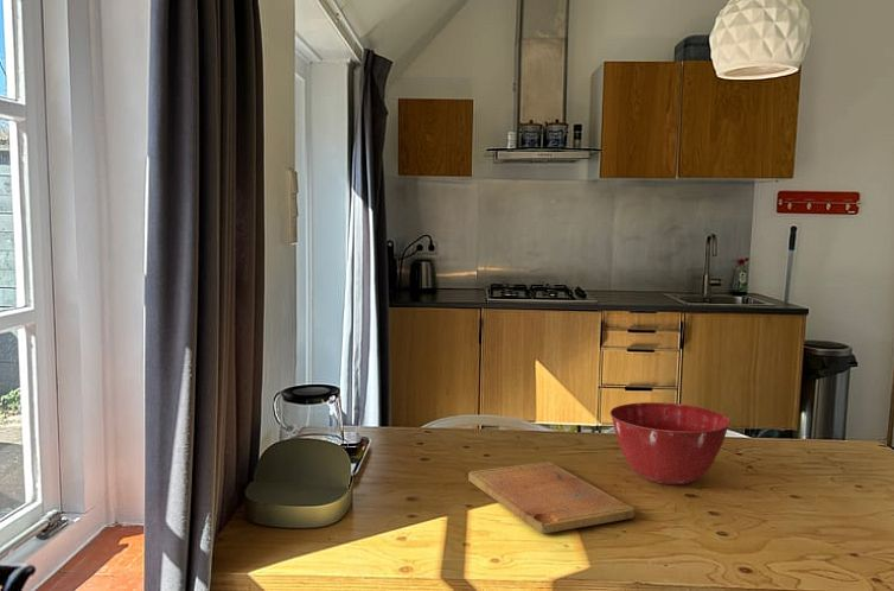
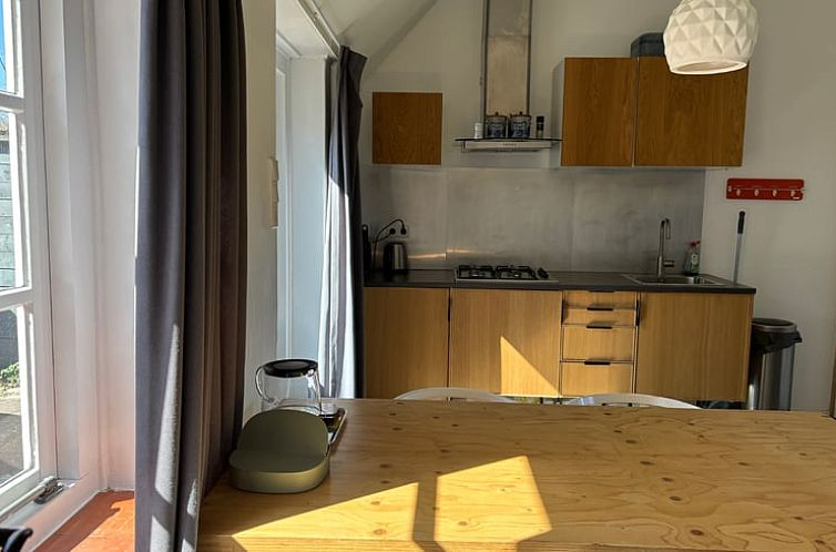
- cutting board [467,460,636,534]
- mixing bowl [609,401,732,485]
